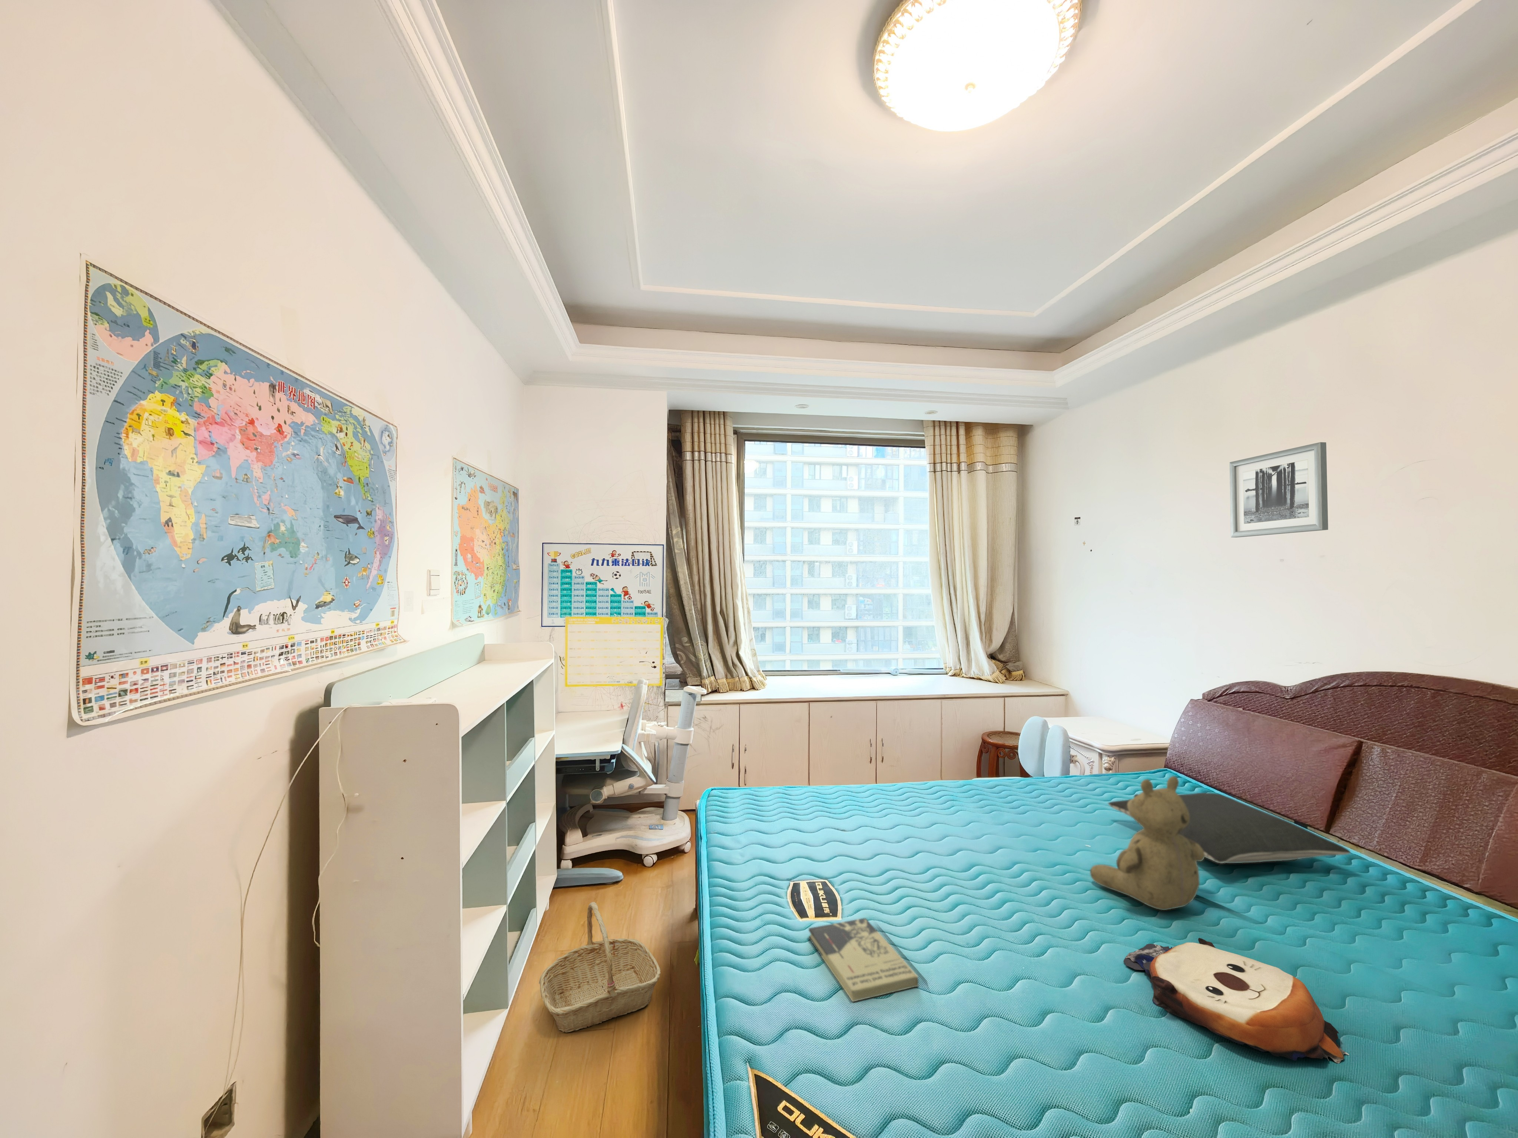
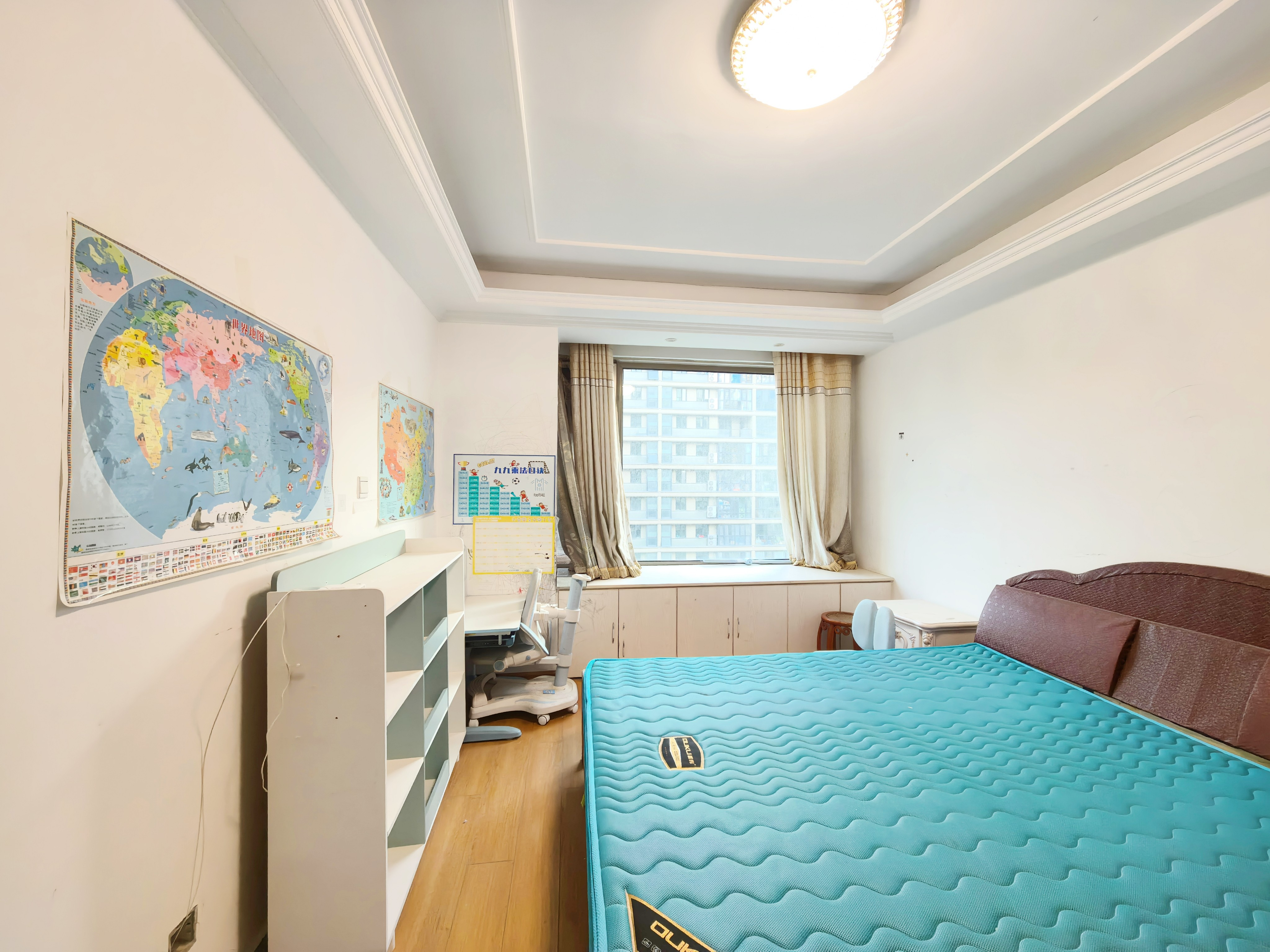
- plush toy [1124,937,1349,1064]
- basket [539,901,661,1033]
- pillow [1108,793,1351,863]
- teddy bear [1090,776,1205,911]
- wall art [1229,442,1329,538]
- book [808,918,919,1003]
